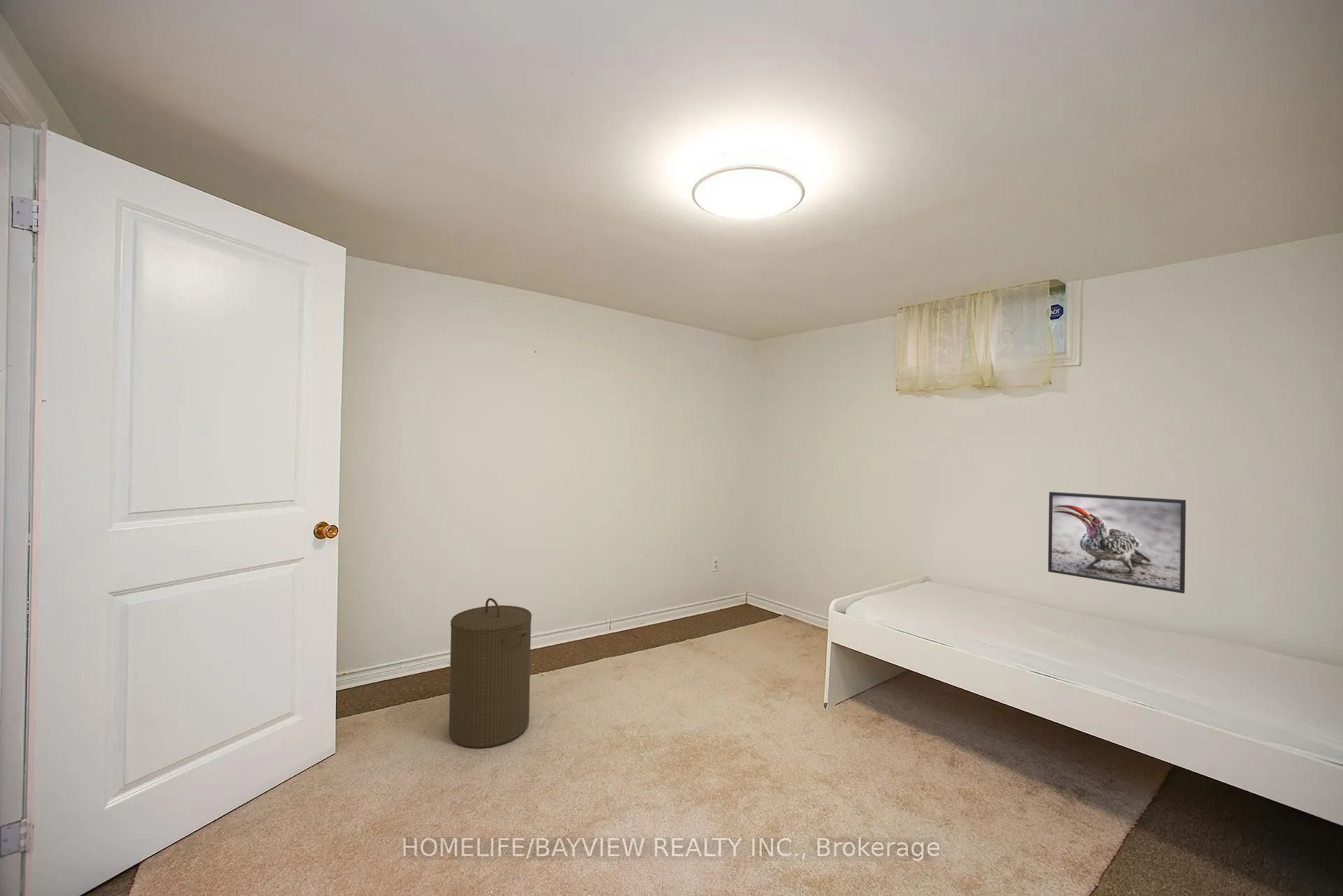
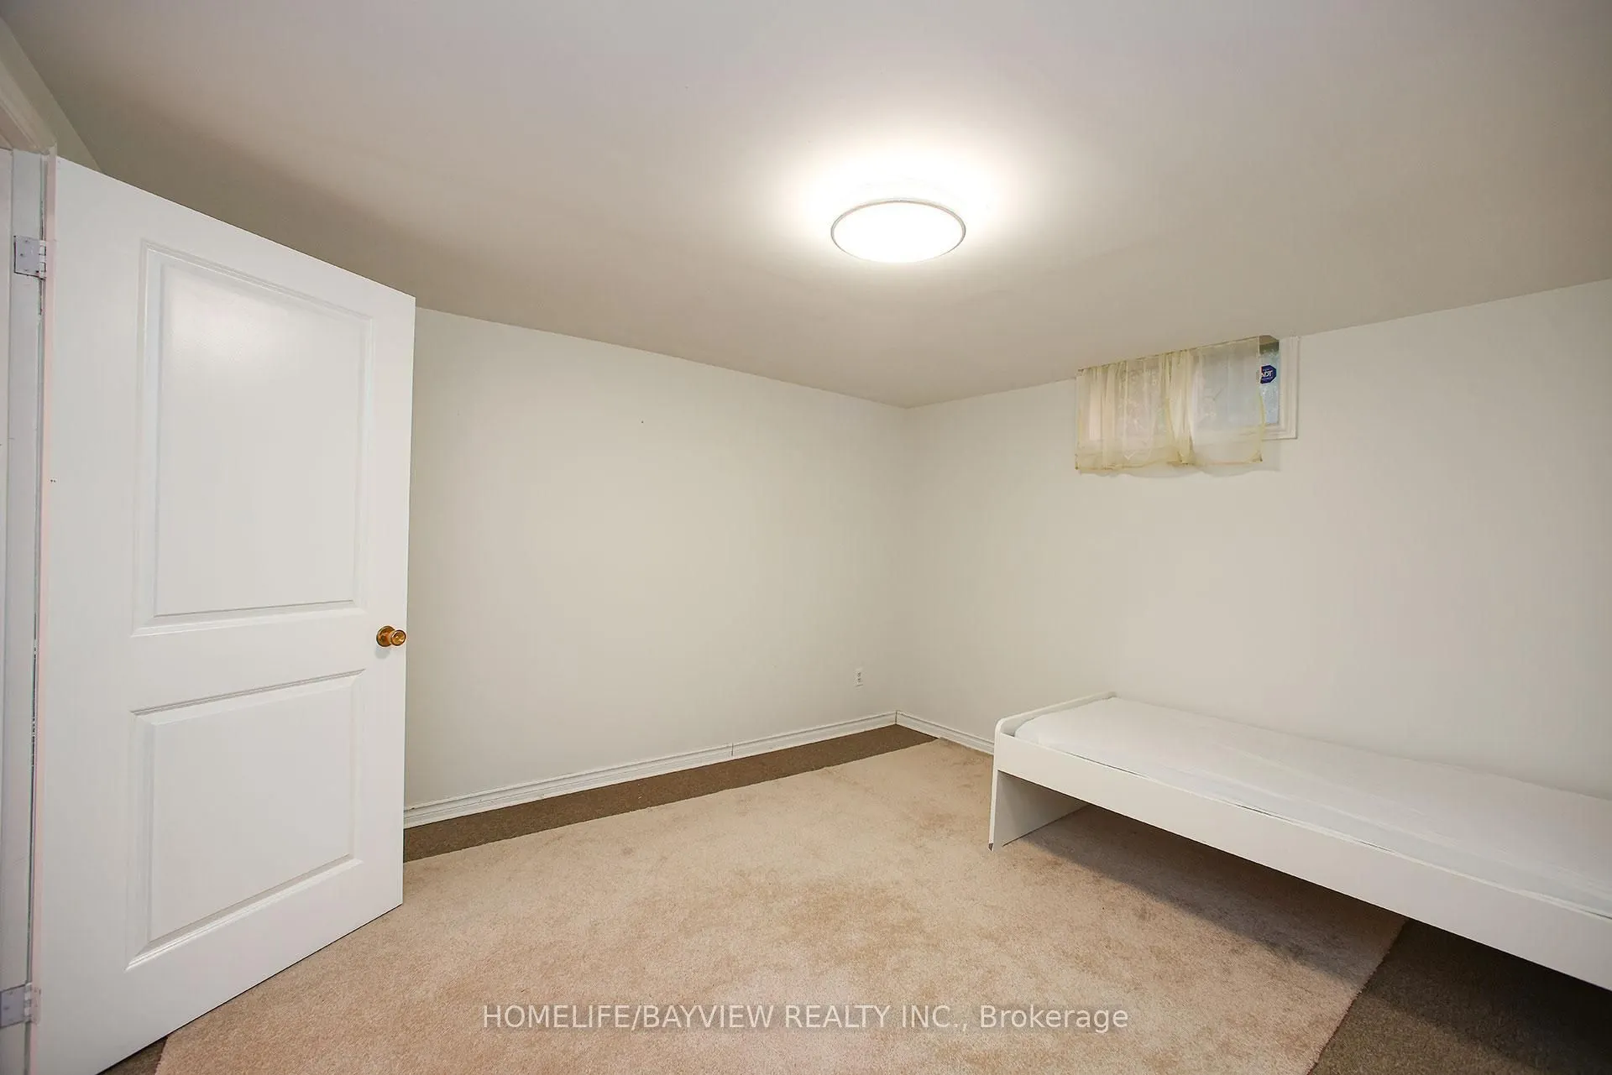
- laundry hamper [448,597,532,748]
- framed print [1047,491,1186,594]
